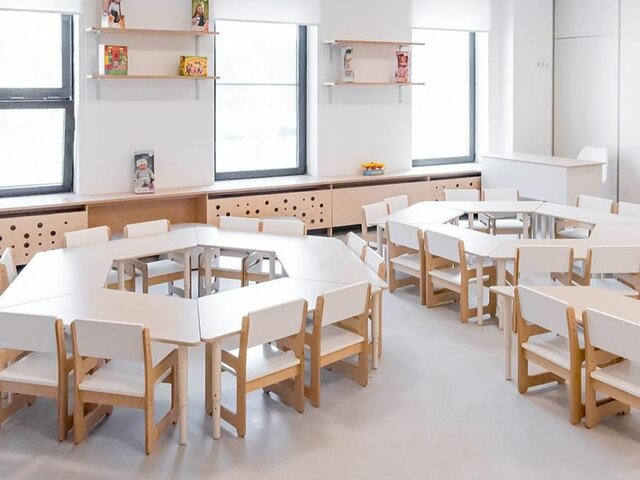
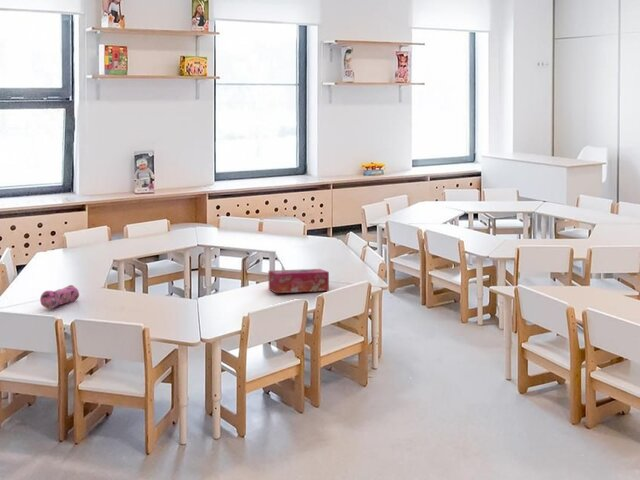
+ pencil case [39,284,80,309]
+ tissue box [268,268,330,294]
